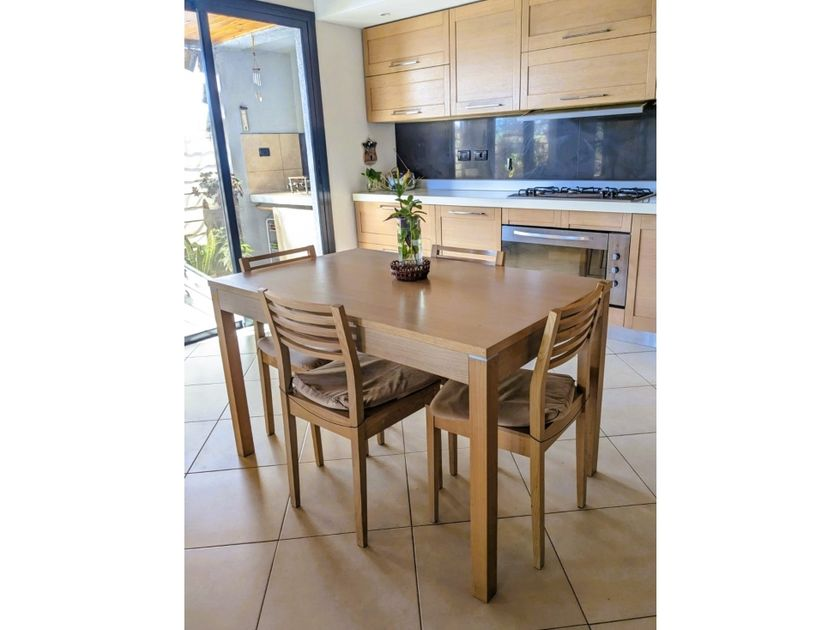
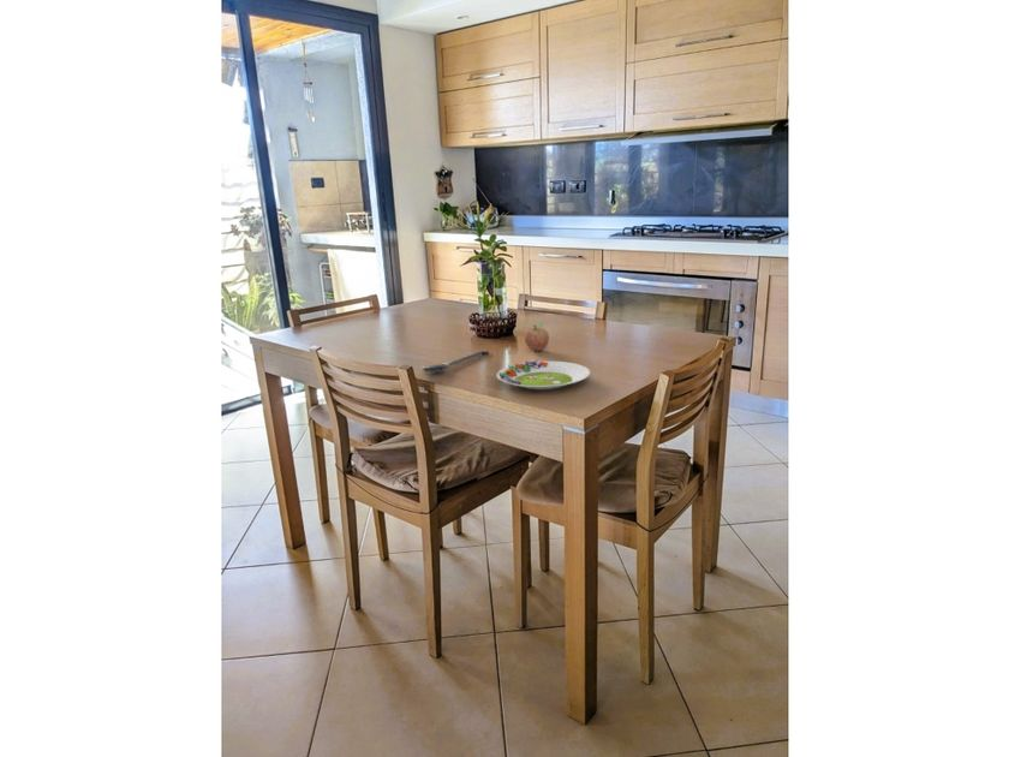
+ fruit [524,321,550,352]
+ spoon [420,350,491,374]
+ salad plate [496,359,591,391]
